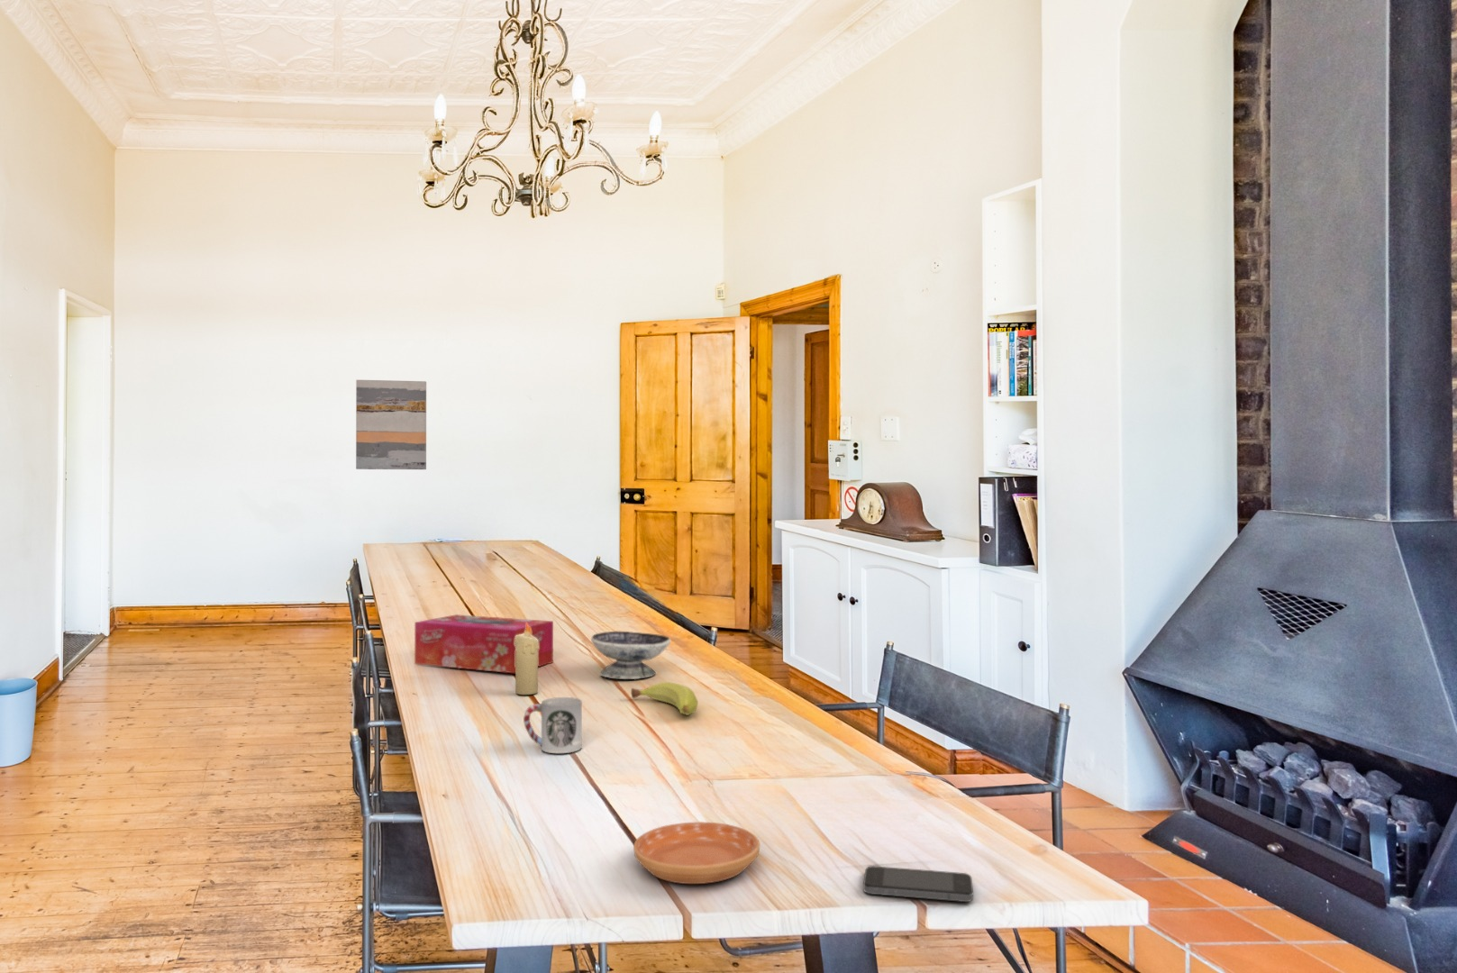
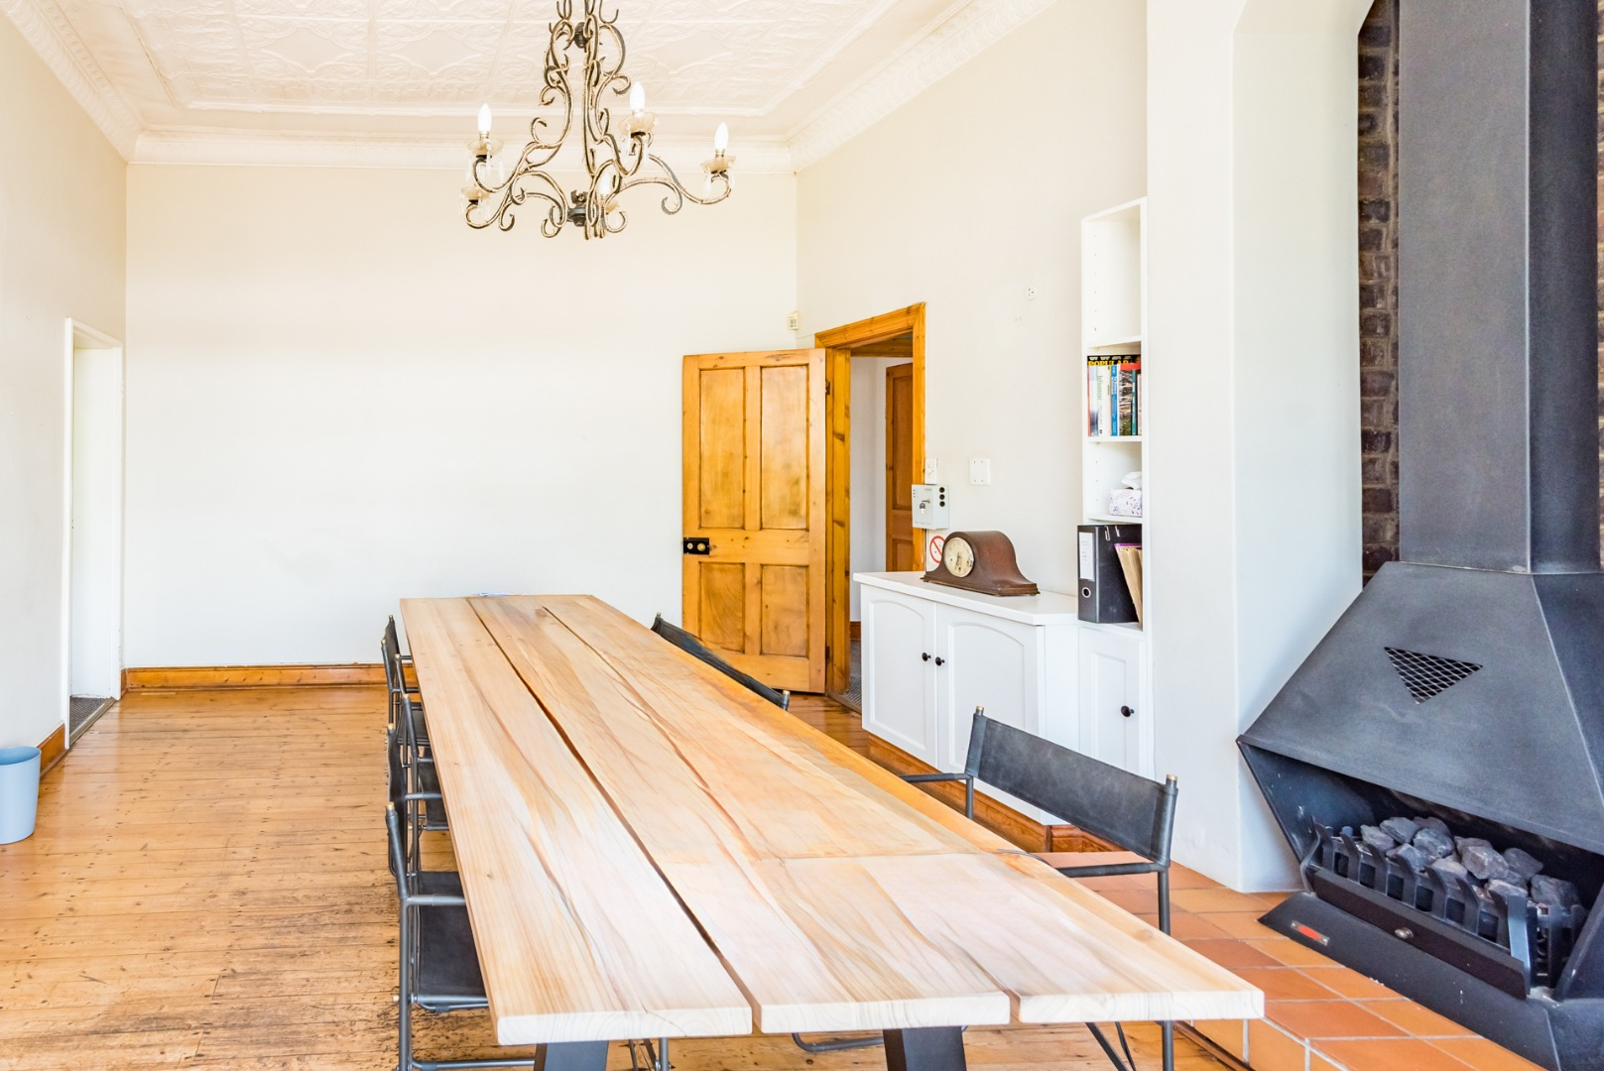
- smartphone [862,864,974,902]
- fruit [631,681,699,717]
- saucer [633,821,760,885]
- bowl [591,631,671,680]
- tissue box [414,614,554,674]
- wall art [355,379,427,470]
- candle [515,622,539,695]
- cup [522,696,583,754]
